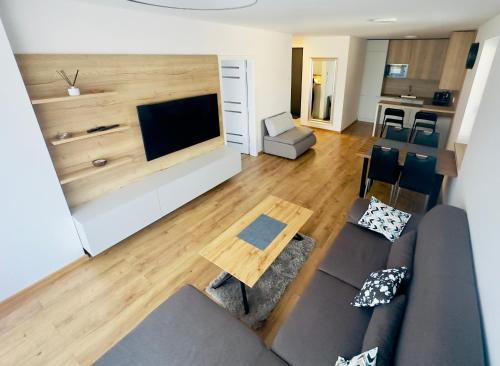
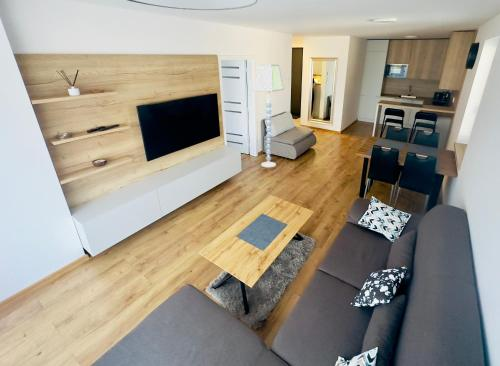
+ floor lamp [252,64,285,168]
